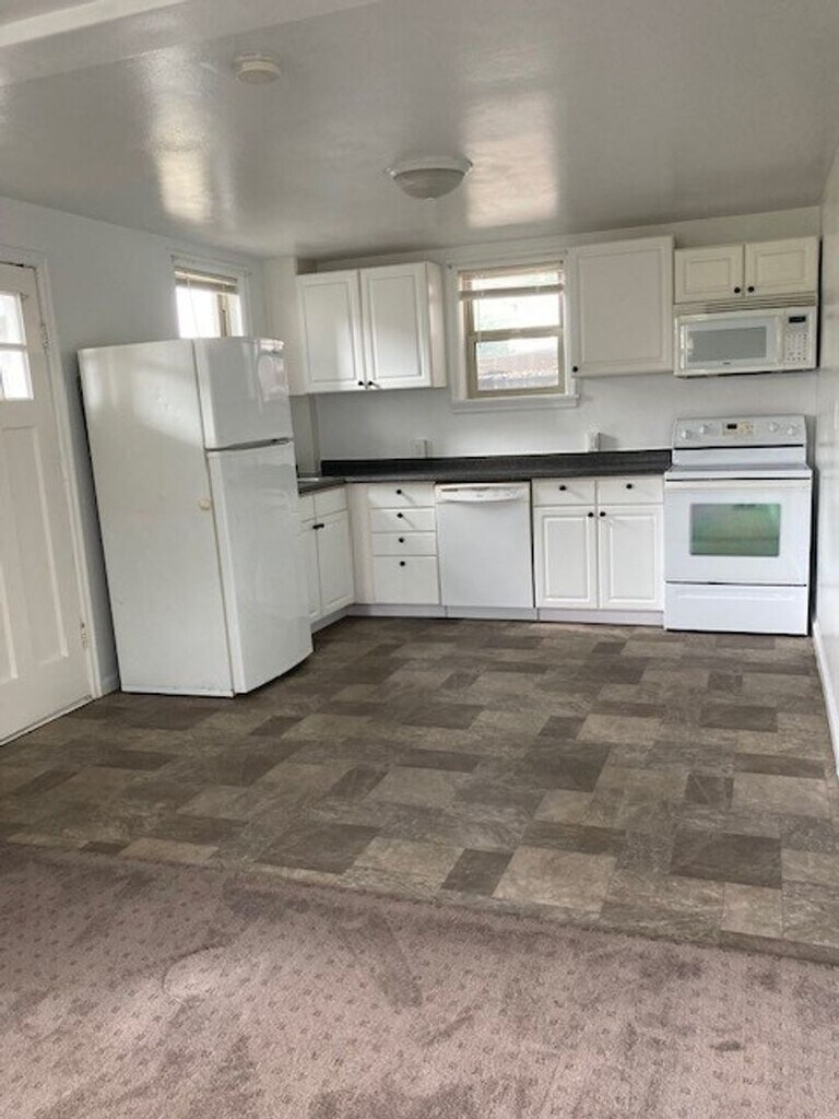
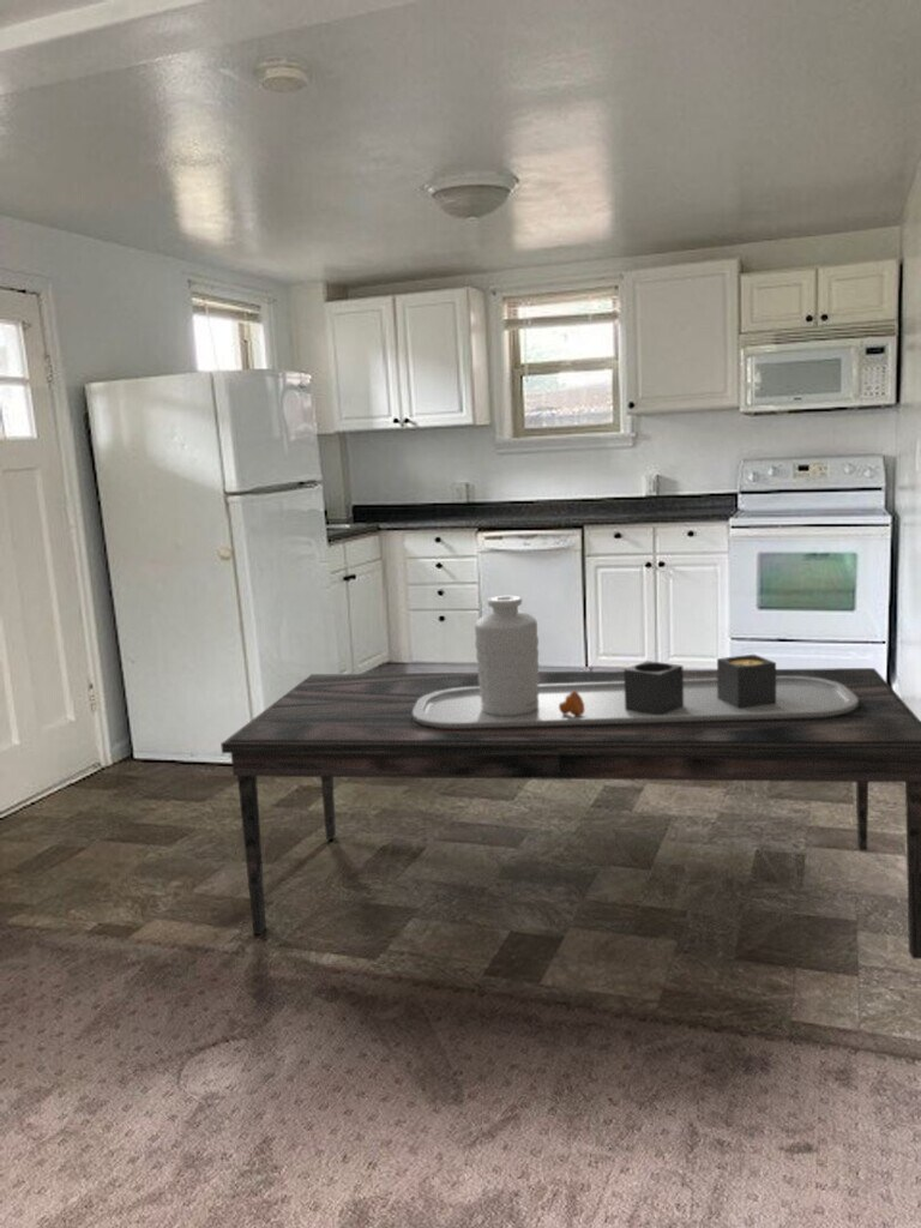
+ dining table [219,595,921,961]
